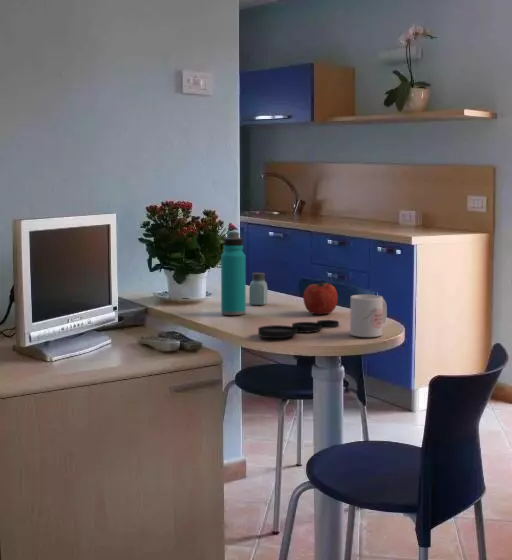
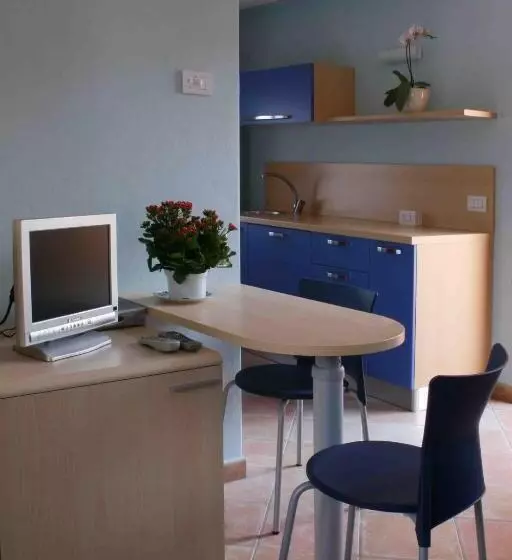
- saltshaker [248,272,268,306]
- mug [349,294,388,338]
- plate [257,319,340,339]
- water bottle [220,230,247,316]
- apple [302,279,339,315]
